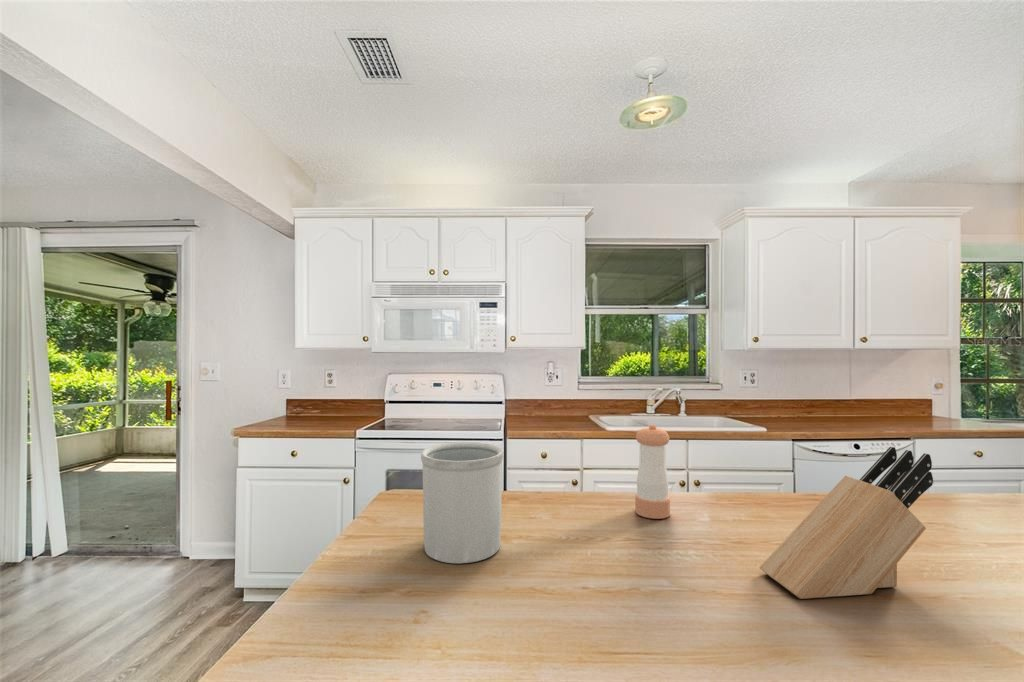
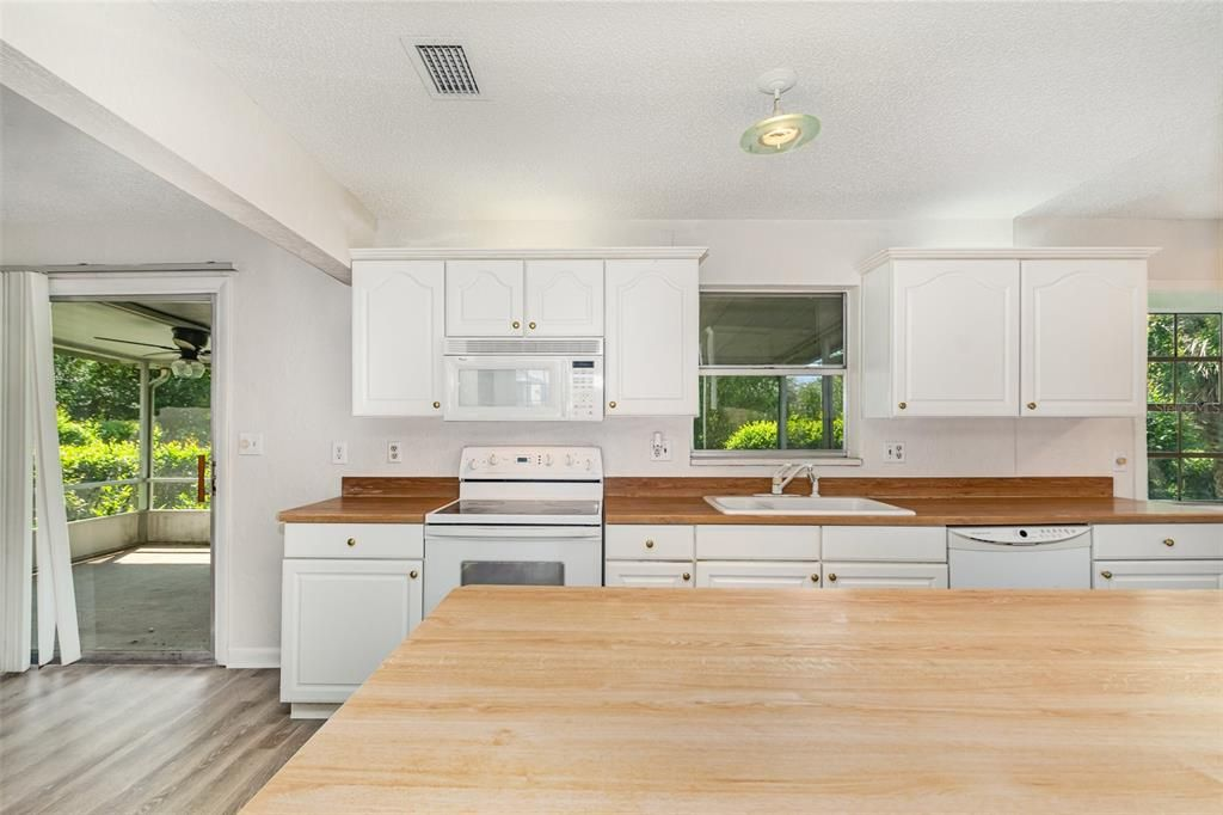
- utensil holder [420,441,504,564]
- pepper shaker [634,424,671,520]
- knife block [759,446,934,600]
